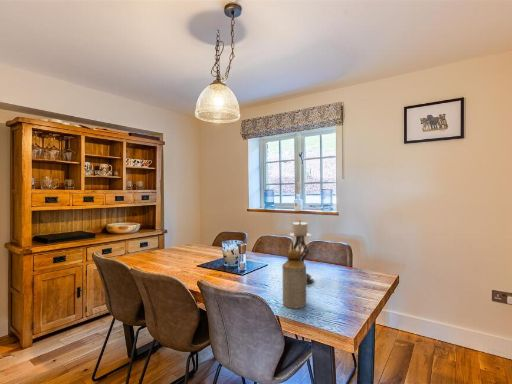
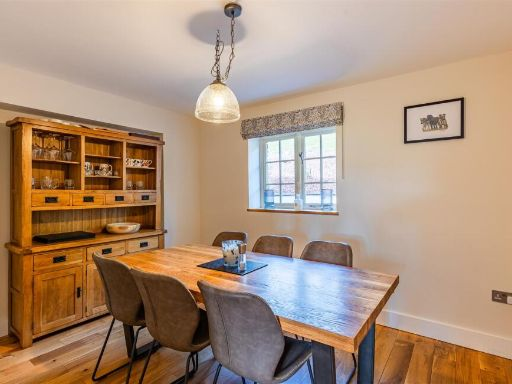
- bottle [281,249,307,309]
- candle holder [288,219,315,285]
